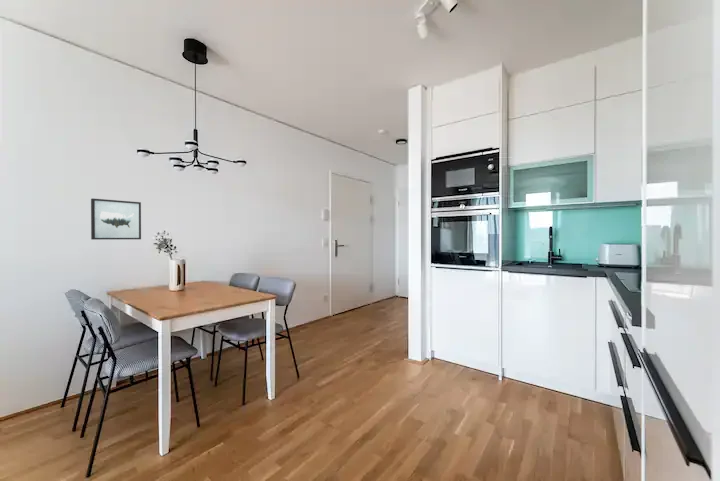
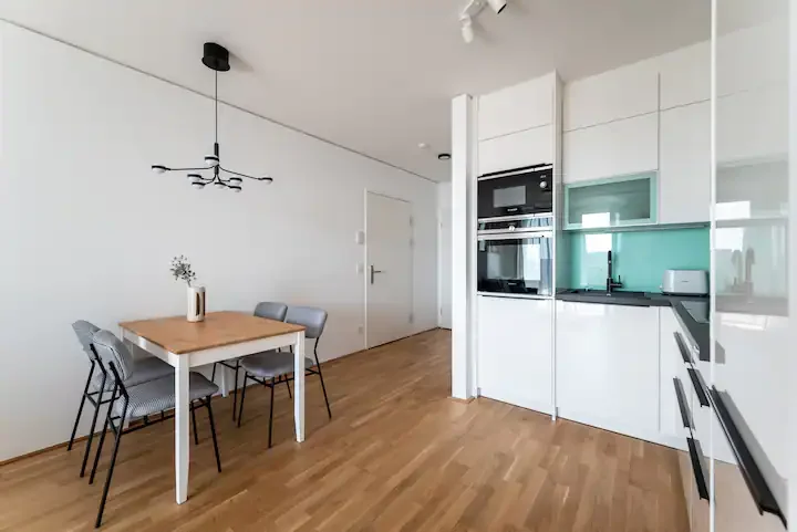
- wall art [90,198,142,241]
